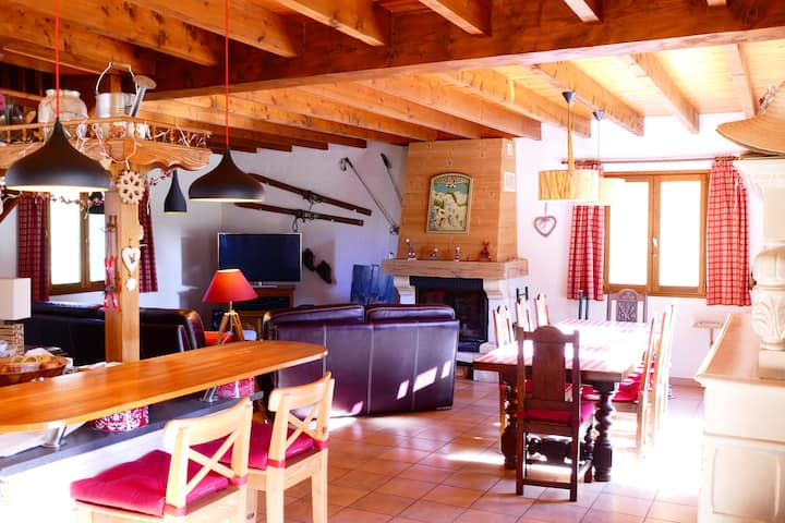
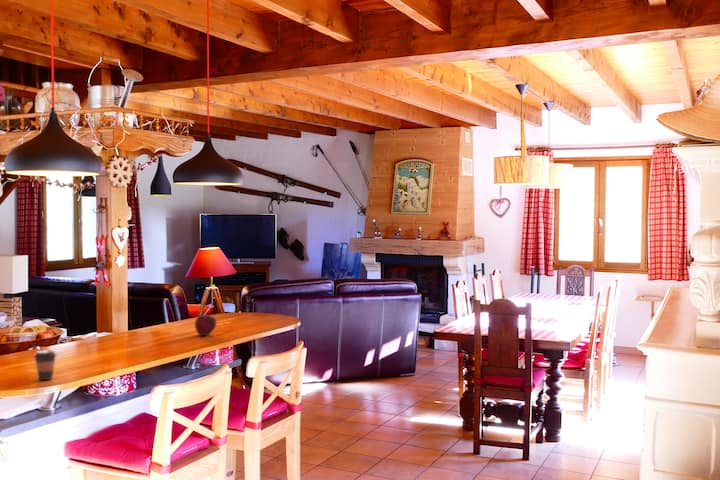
+ coffee cup [33,349,58,381]
+ fruit [194,314,217,337]
